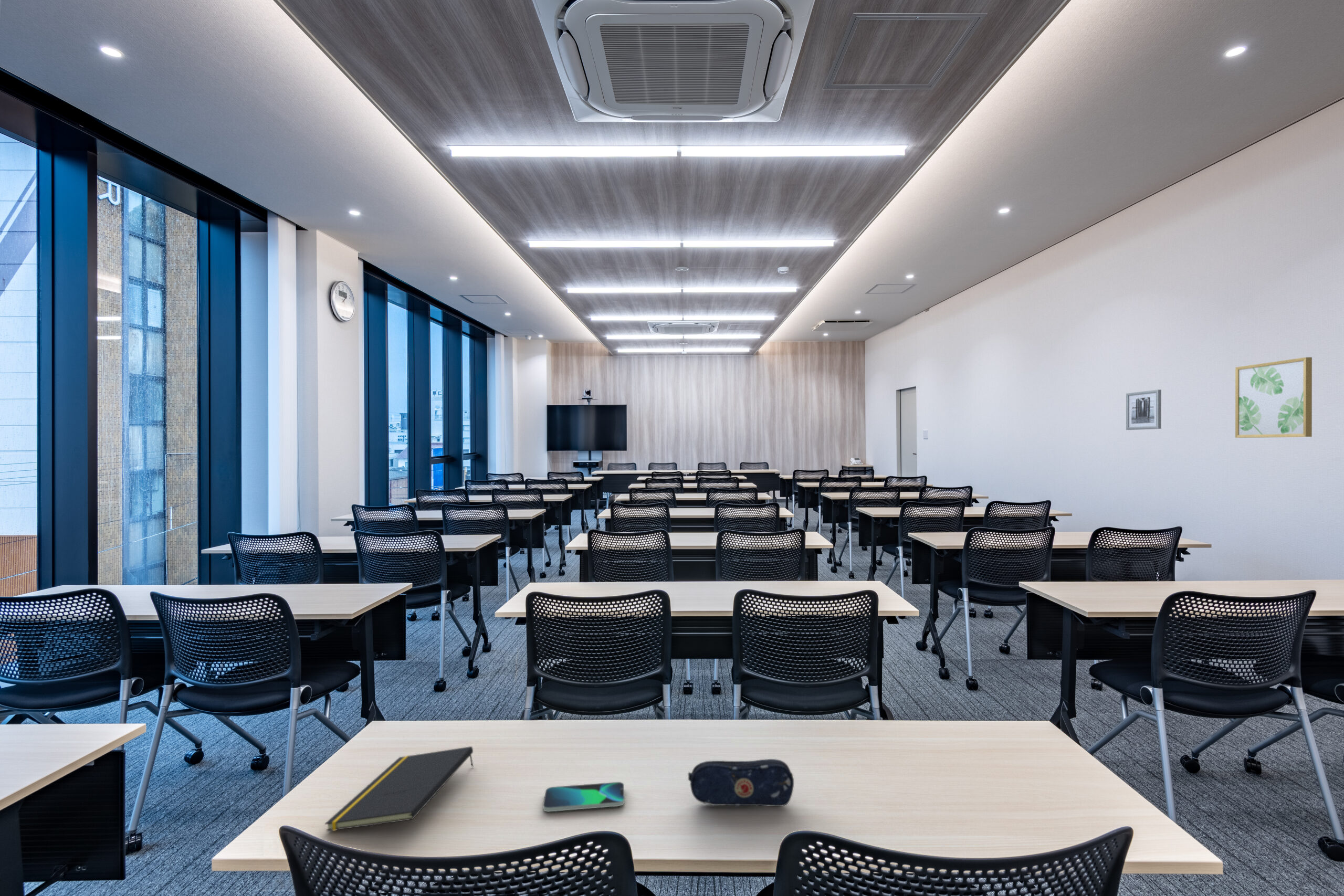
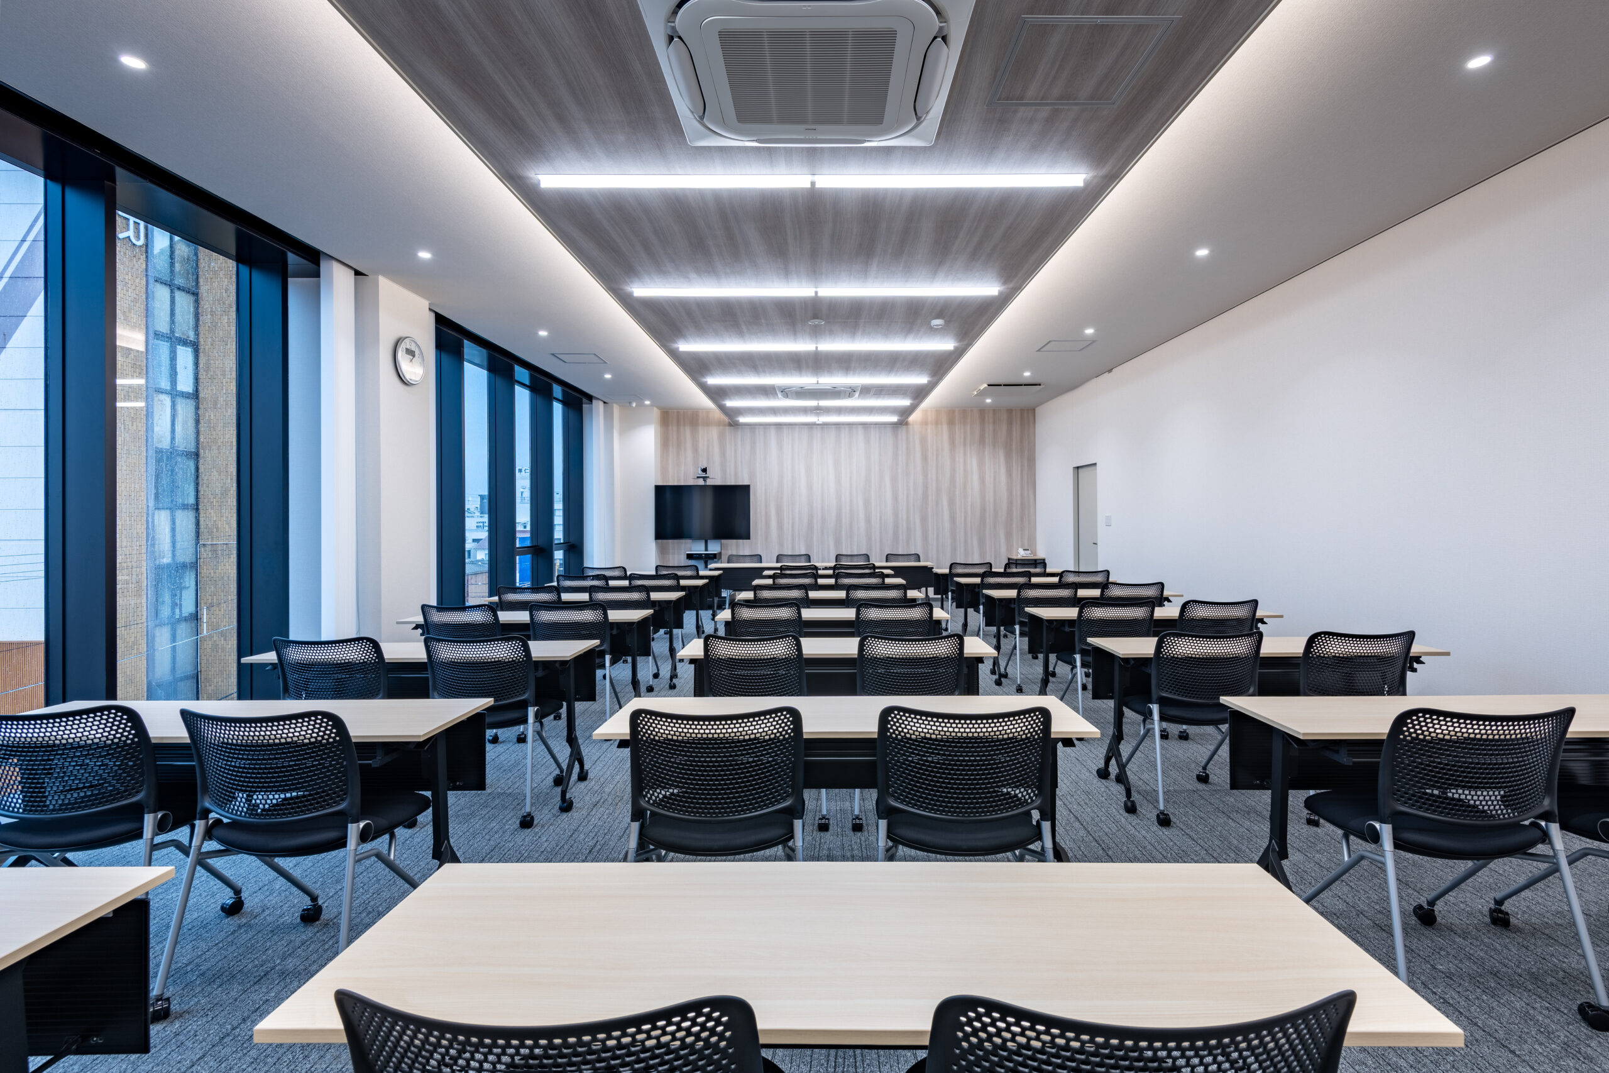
- wall art [1235,356,1312,438]
- smartphone [542,782,625,813]
- notepad [324,746,474,832]
- pencil case [688,758,794,807]
- wall art [1126,389,1162,430]
